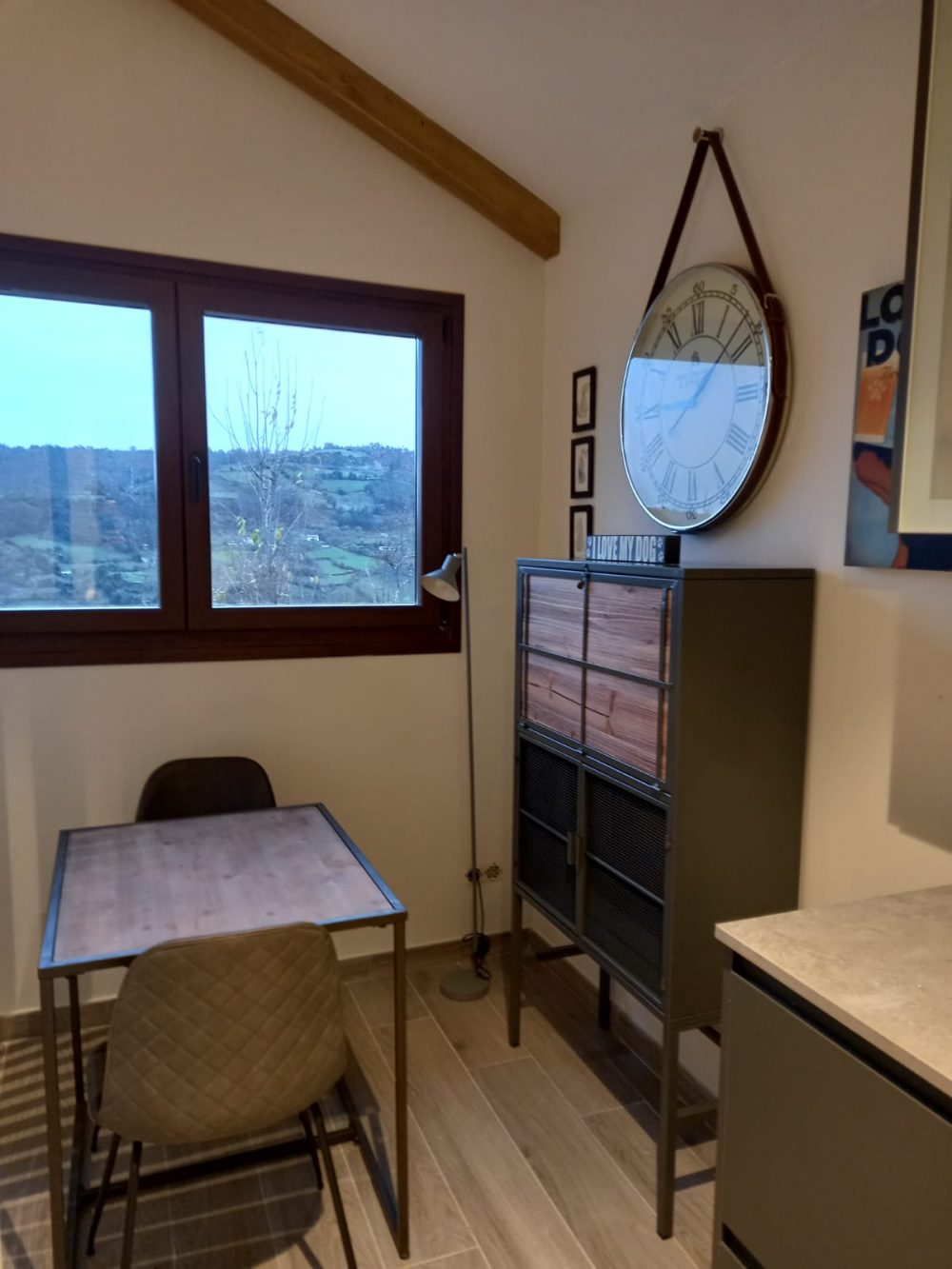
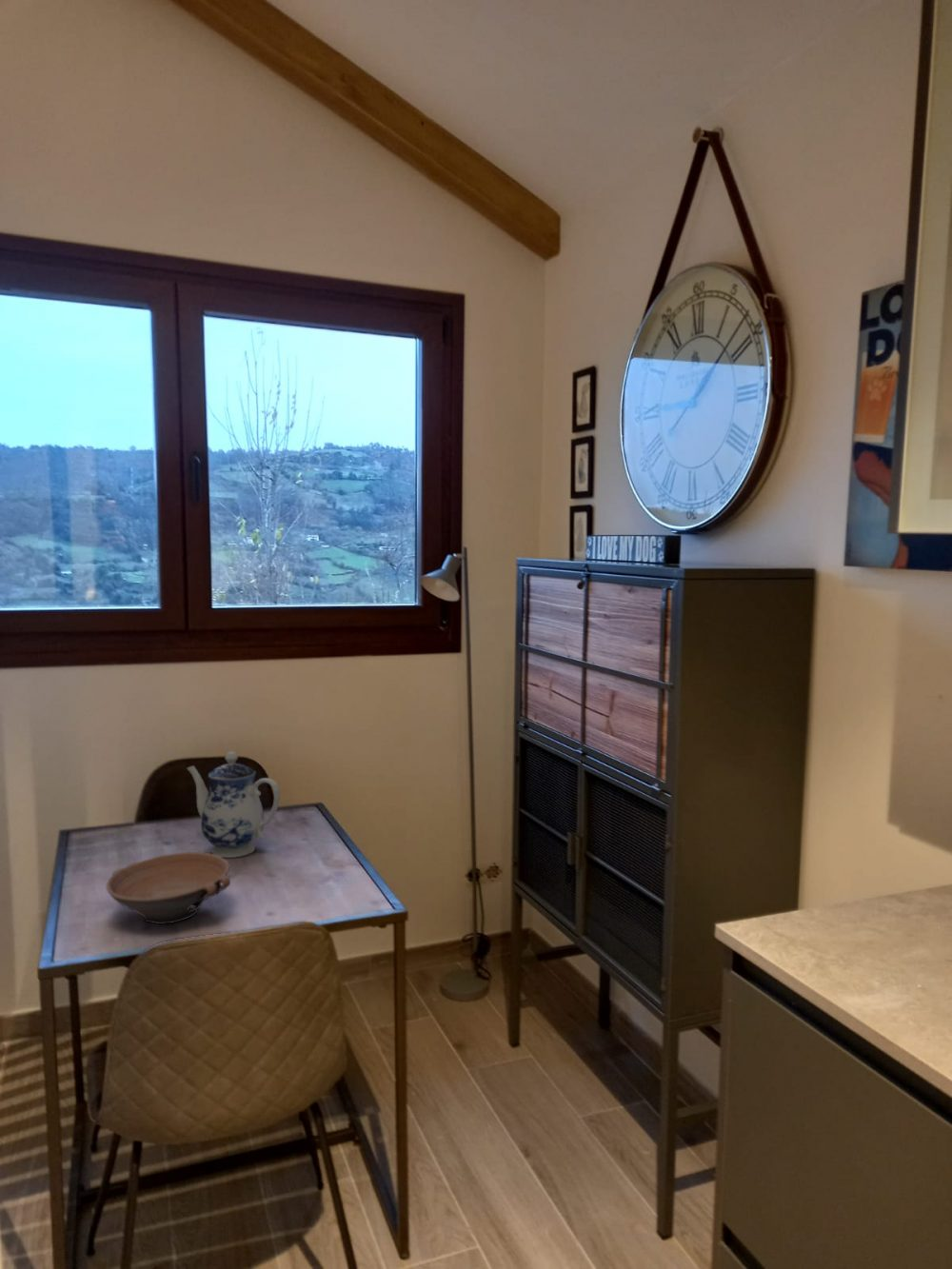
+ teapot [186,751,282,859]
+ bowl [106,851,231,925]
